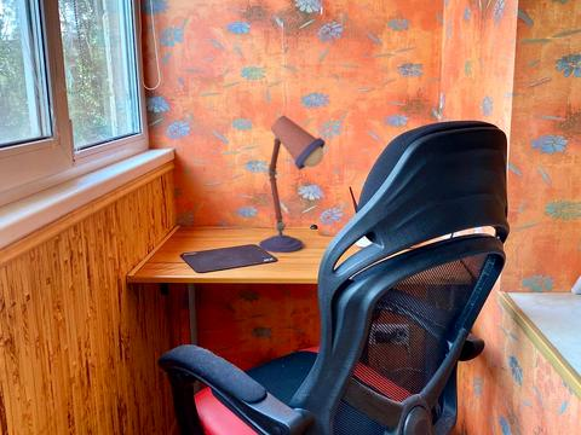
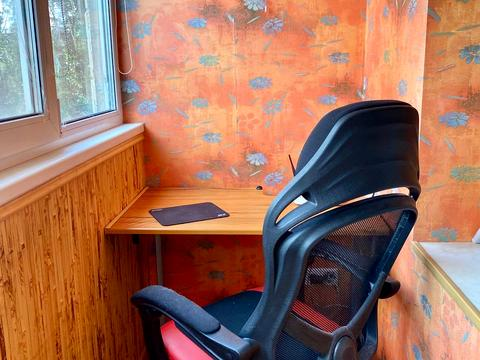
- desk lamp [258,115,327,254]
